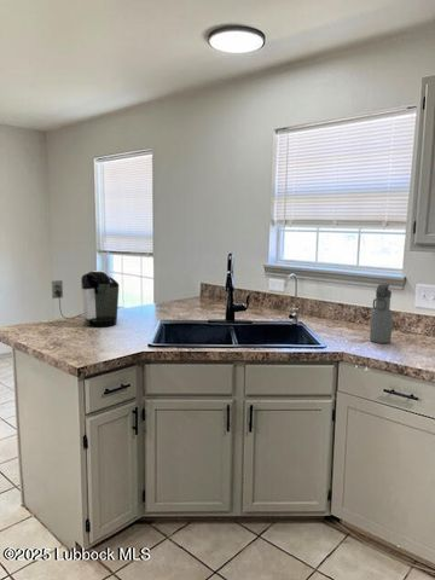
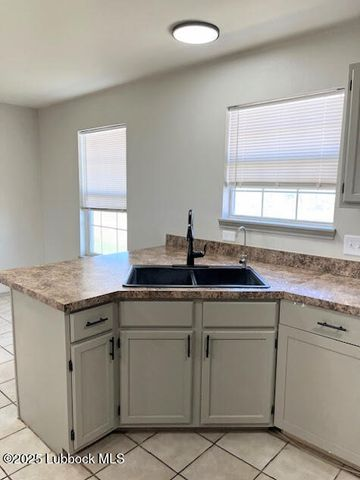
- coffee maker [51,269,120,327]
- water bottle [369,283,394,344]
